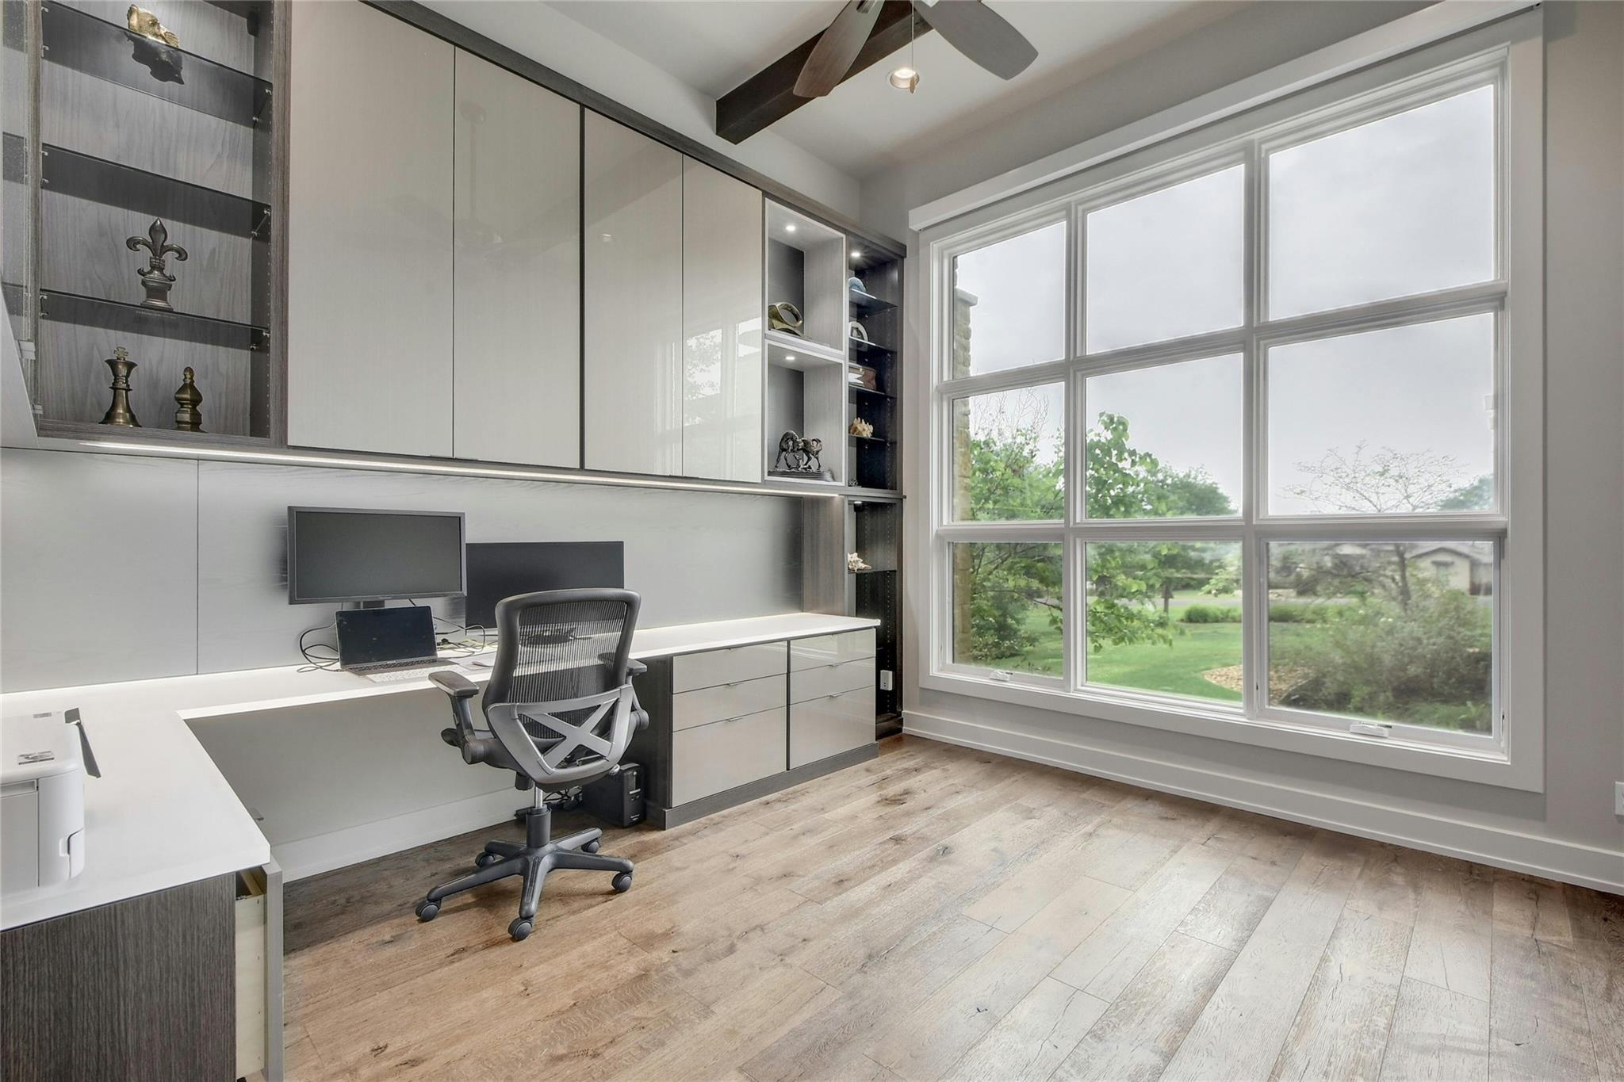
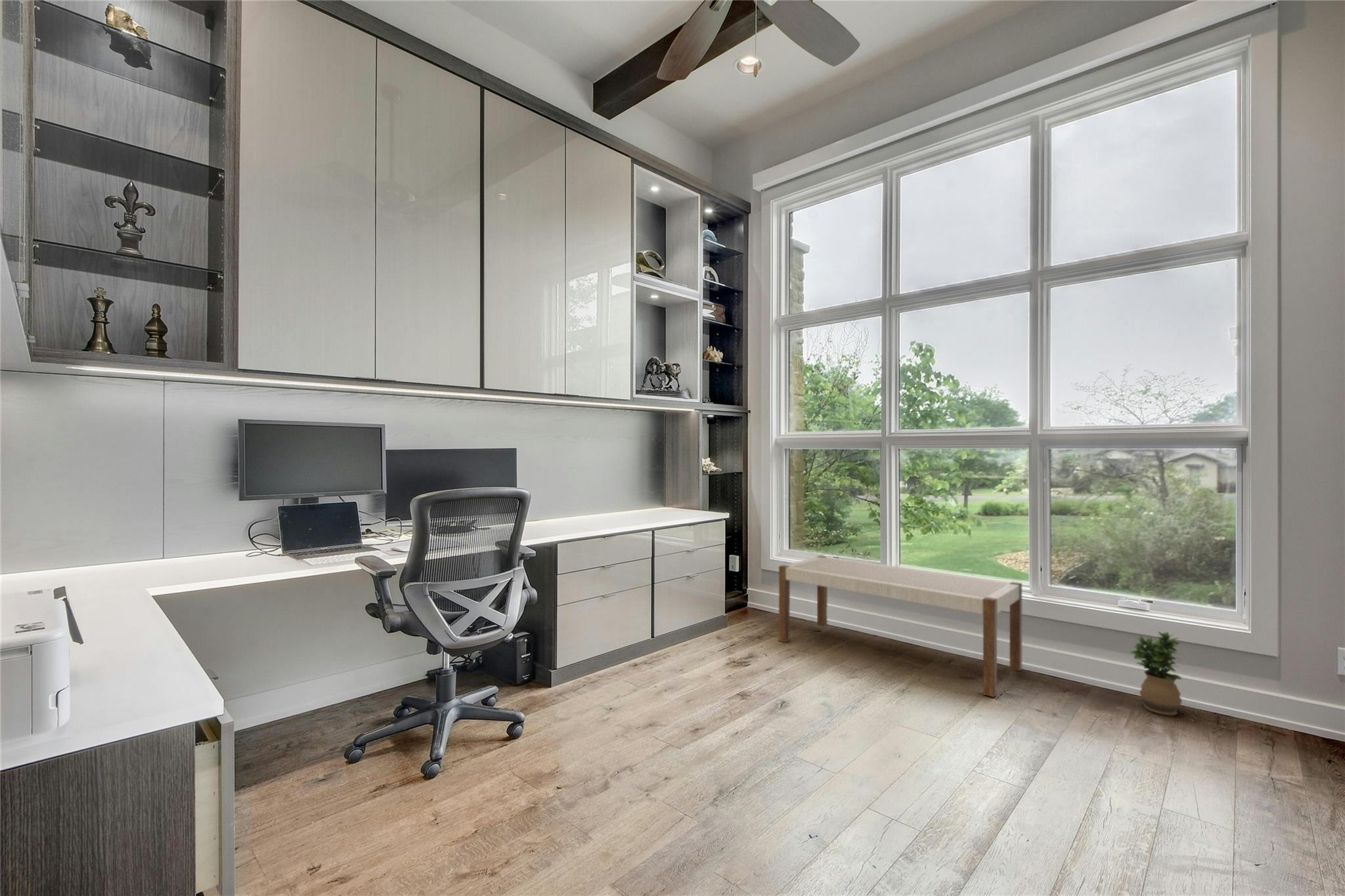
+ potted plant [1130,631,1183,716]
+ bench [778,555,1023,698]
